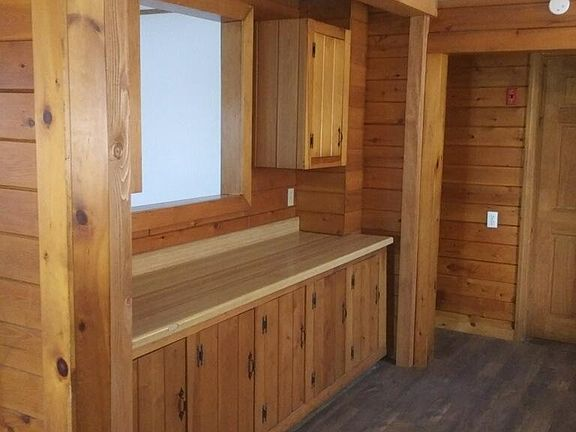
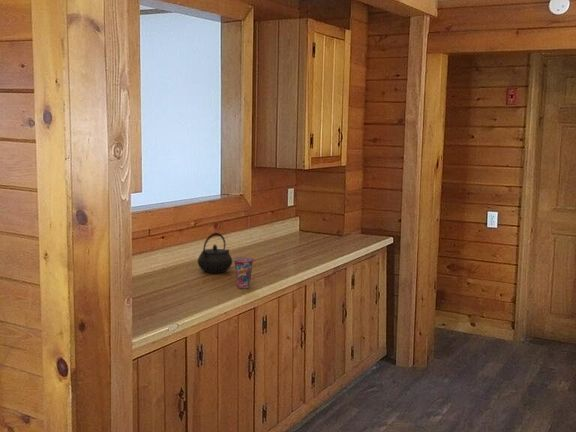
+ cup [233,256,256,289]
+ kettle [197,232,233,274]
